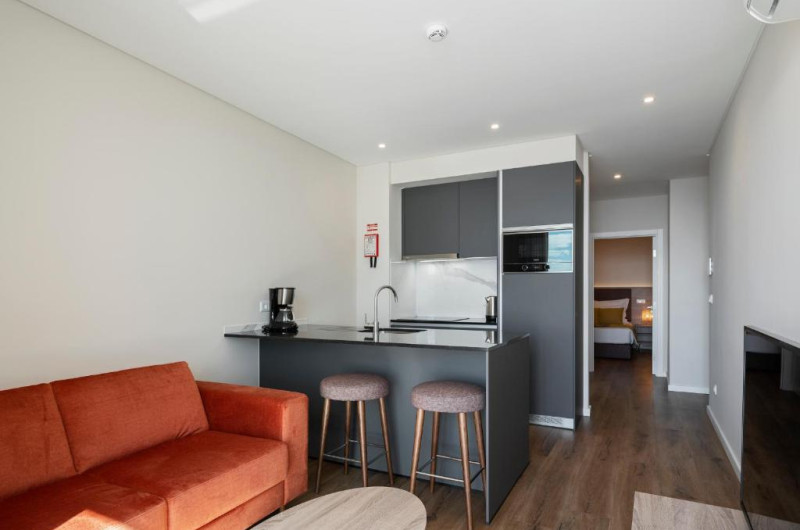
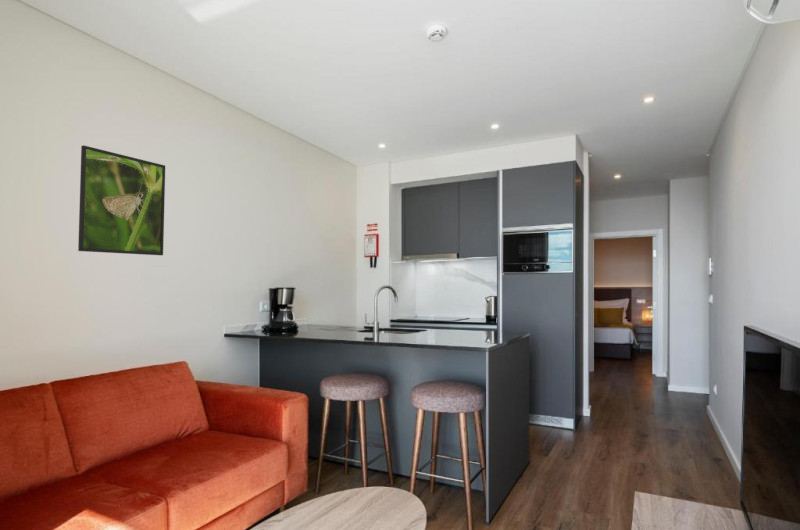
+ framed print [77,144,166,256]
